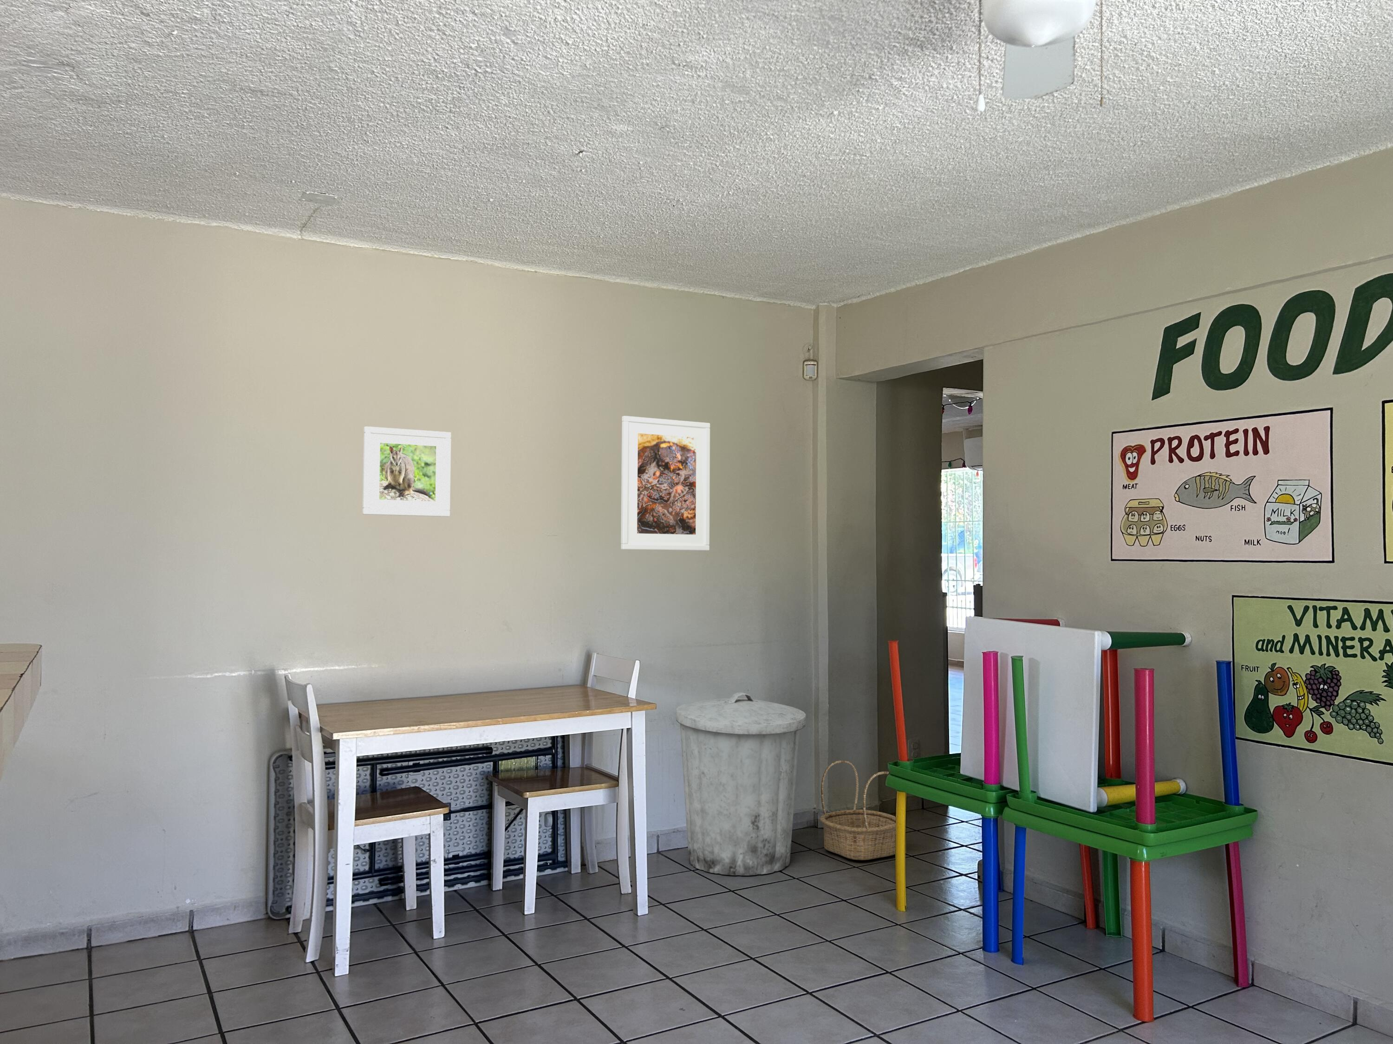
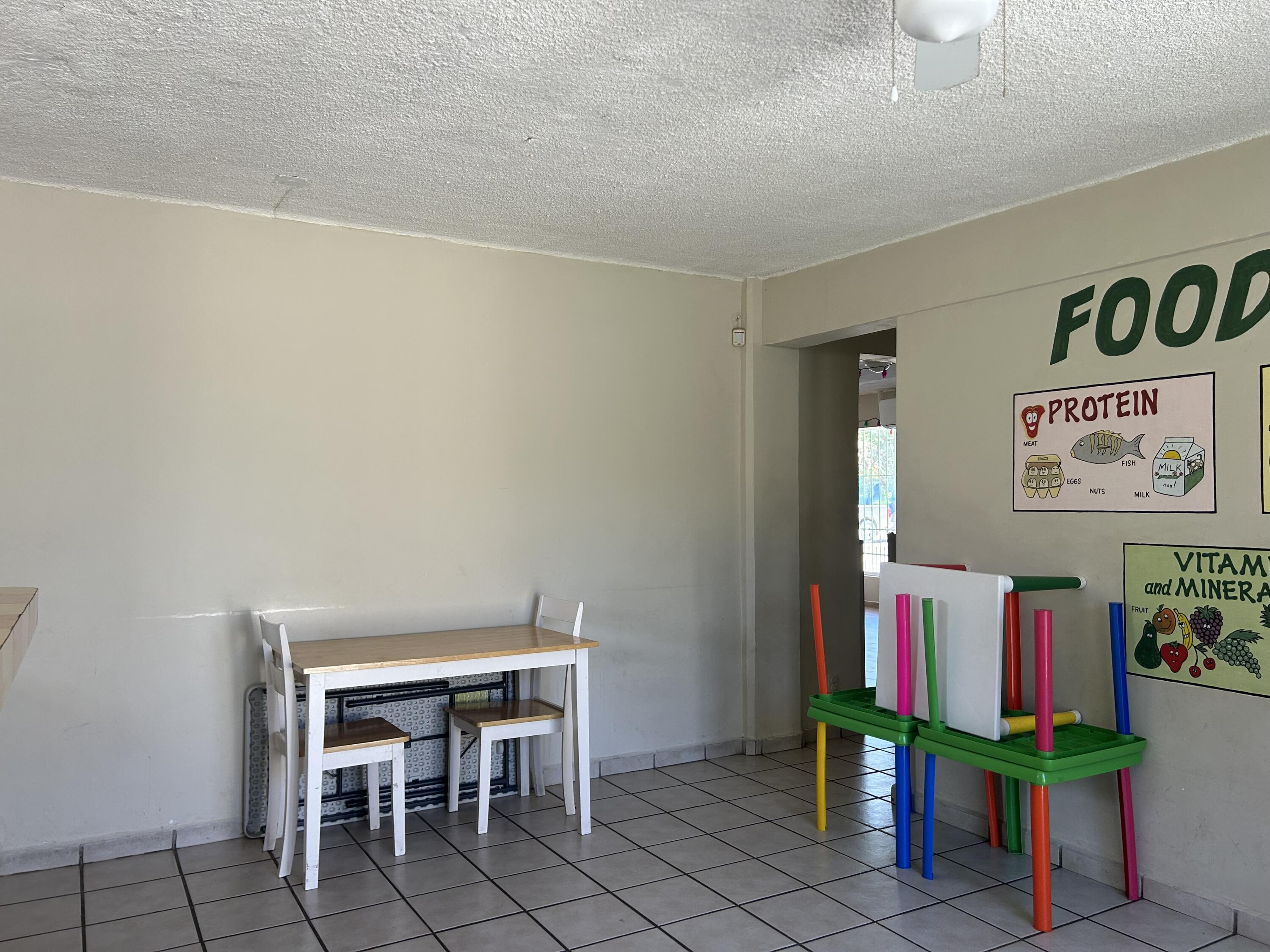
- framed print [362,425,452,518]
- basket [819,760,896,861]
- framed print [621,416,711,551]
- trash can [676,692,806,876]
